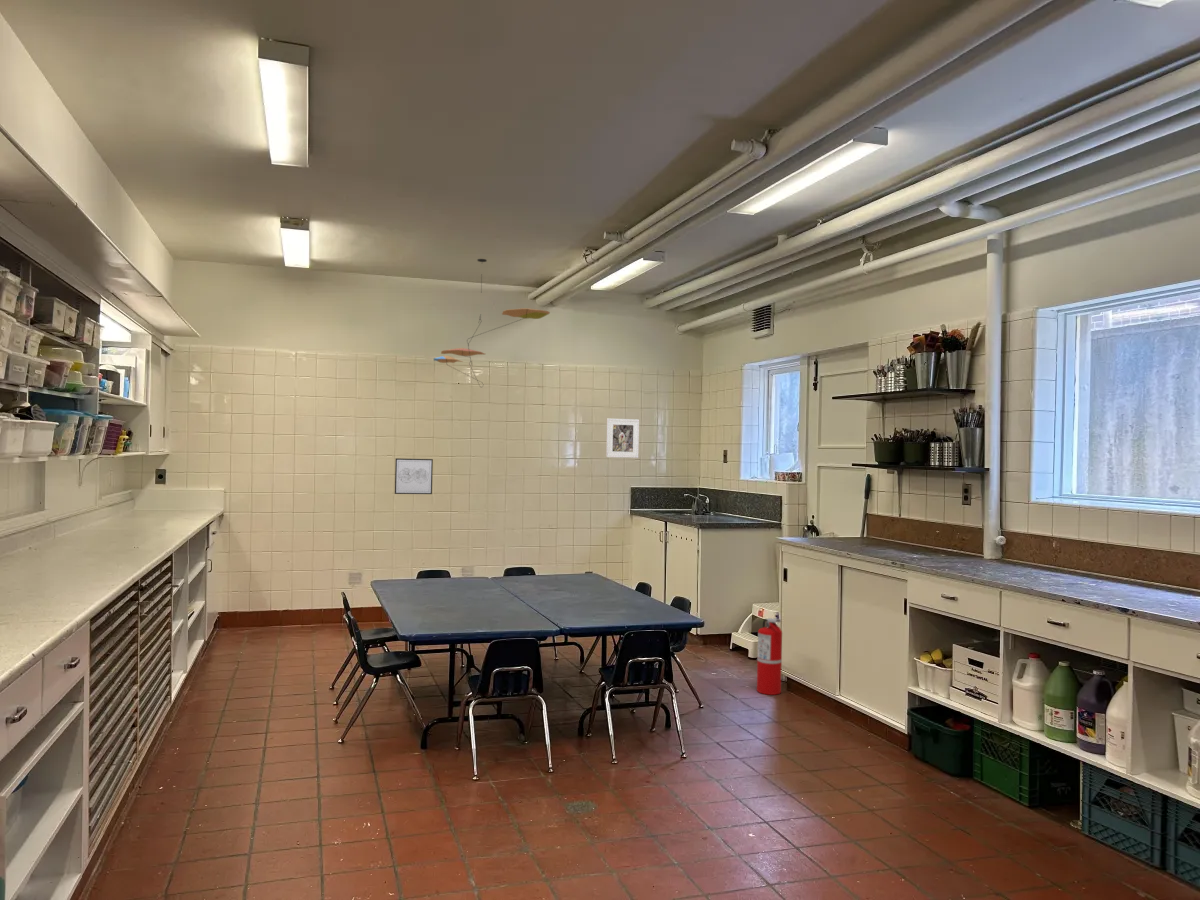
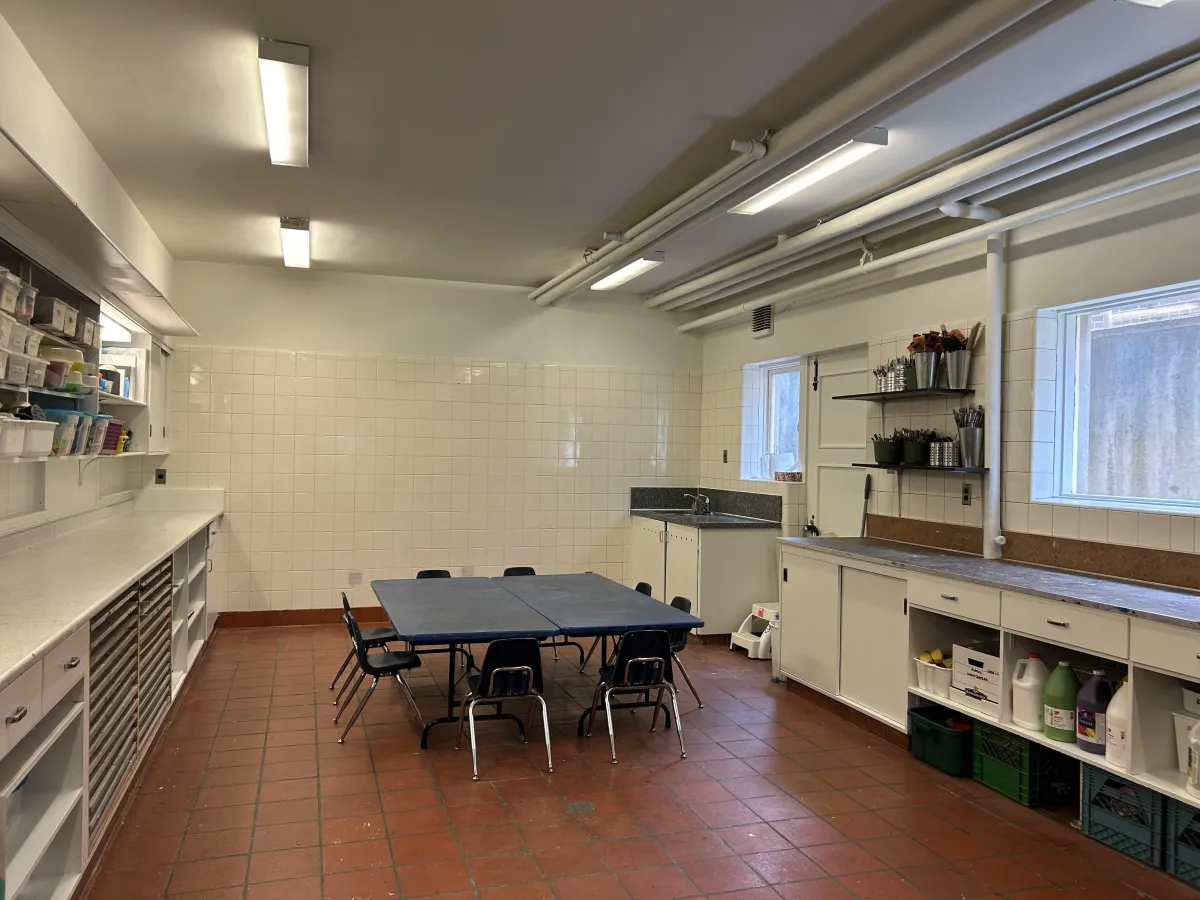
- fire extinguisher [756,617,783,696]
- wall art [394,457,434,495]
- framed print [605,417,640,459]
- ceiling mobile [433,258,551,388]
